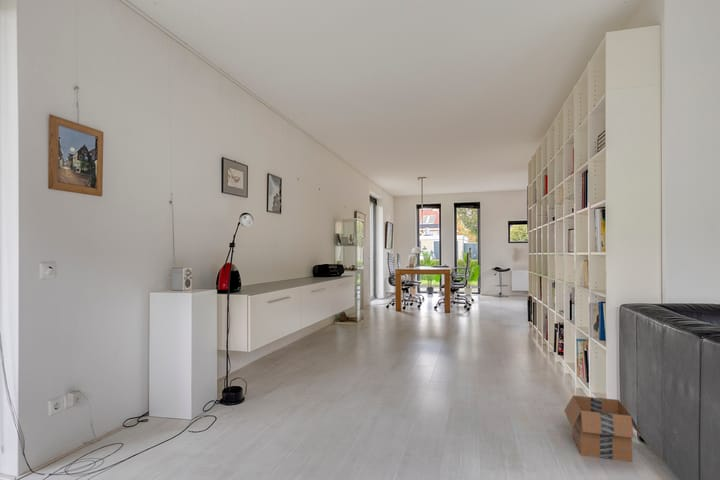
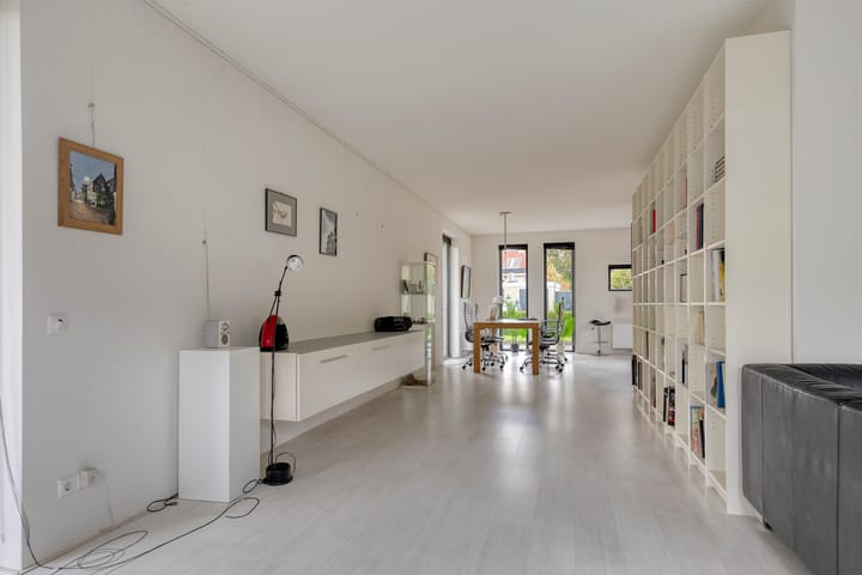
- cardboard box [563,394,643,463]
